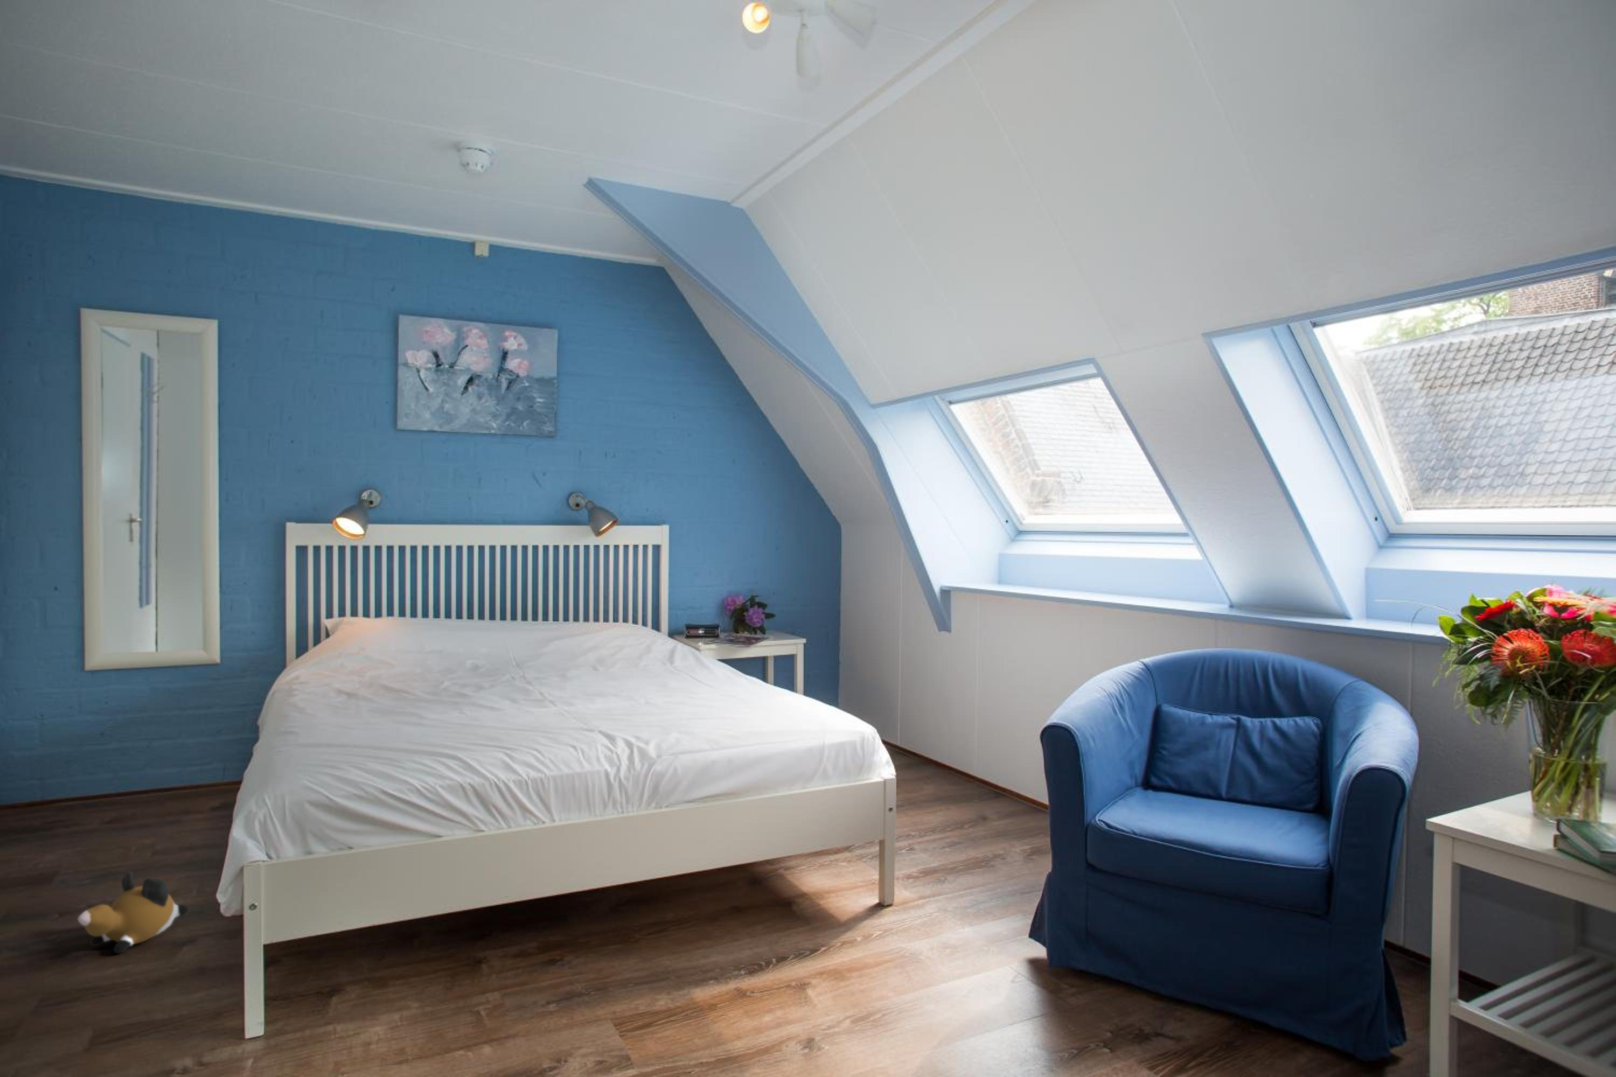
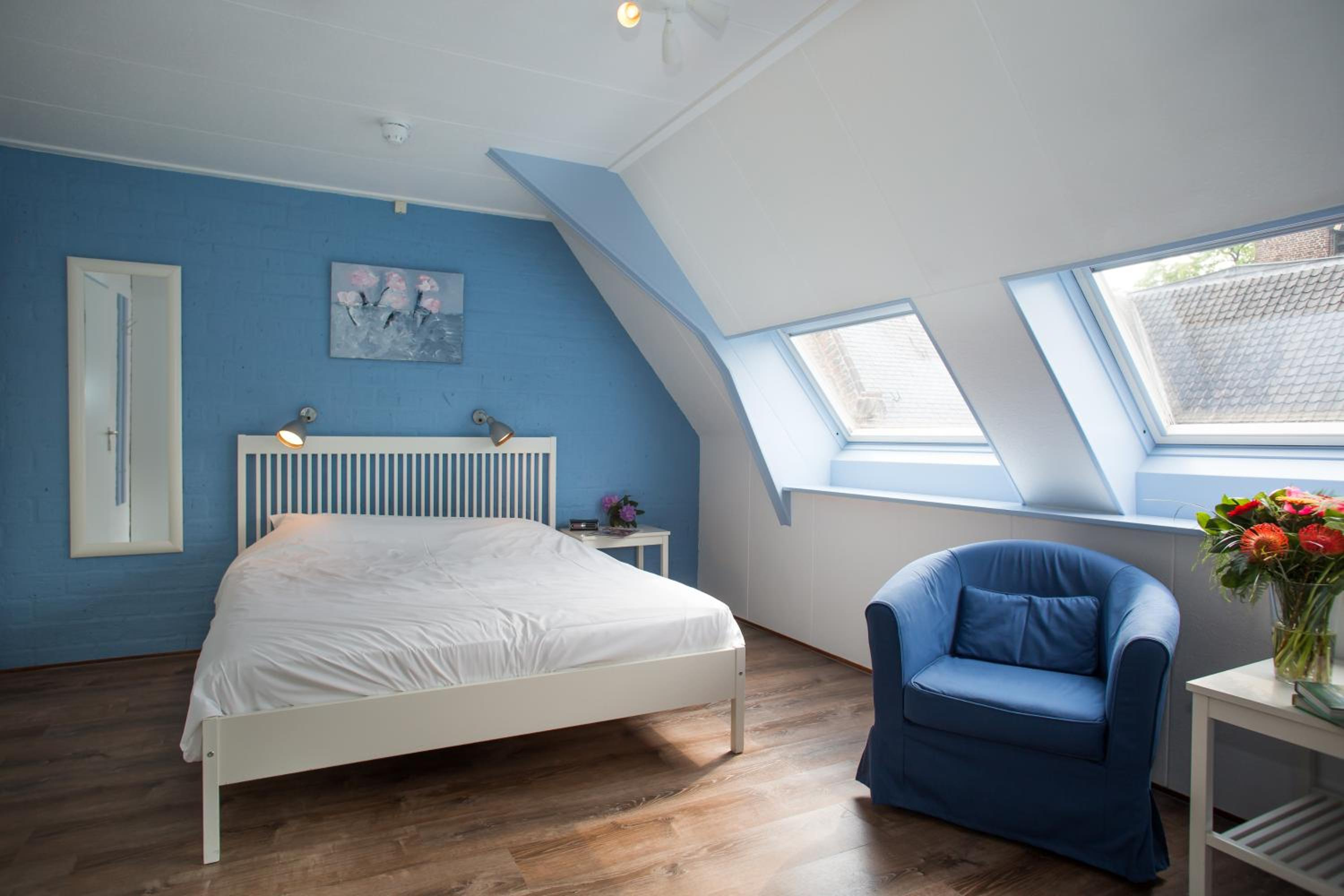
- plush toy [78,870,189,953]
